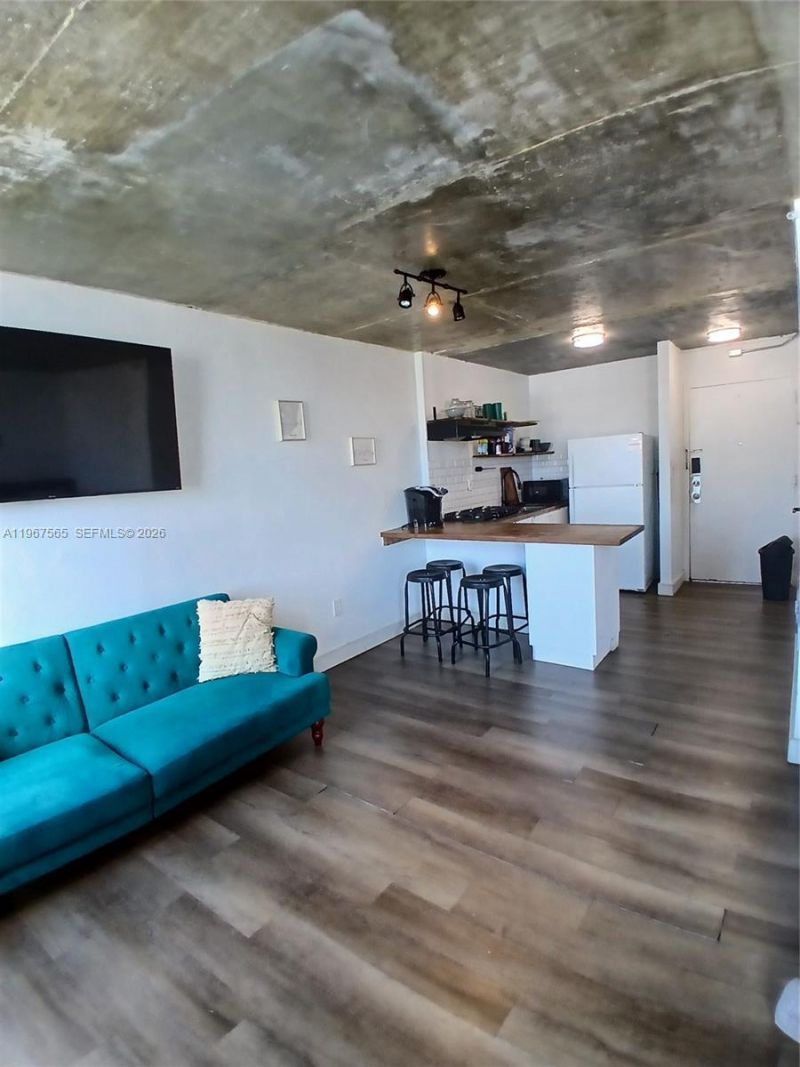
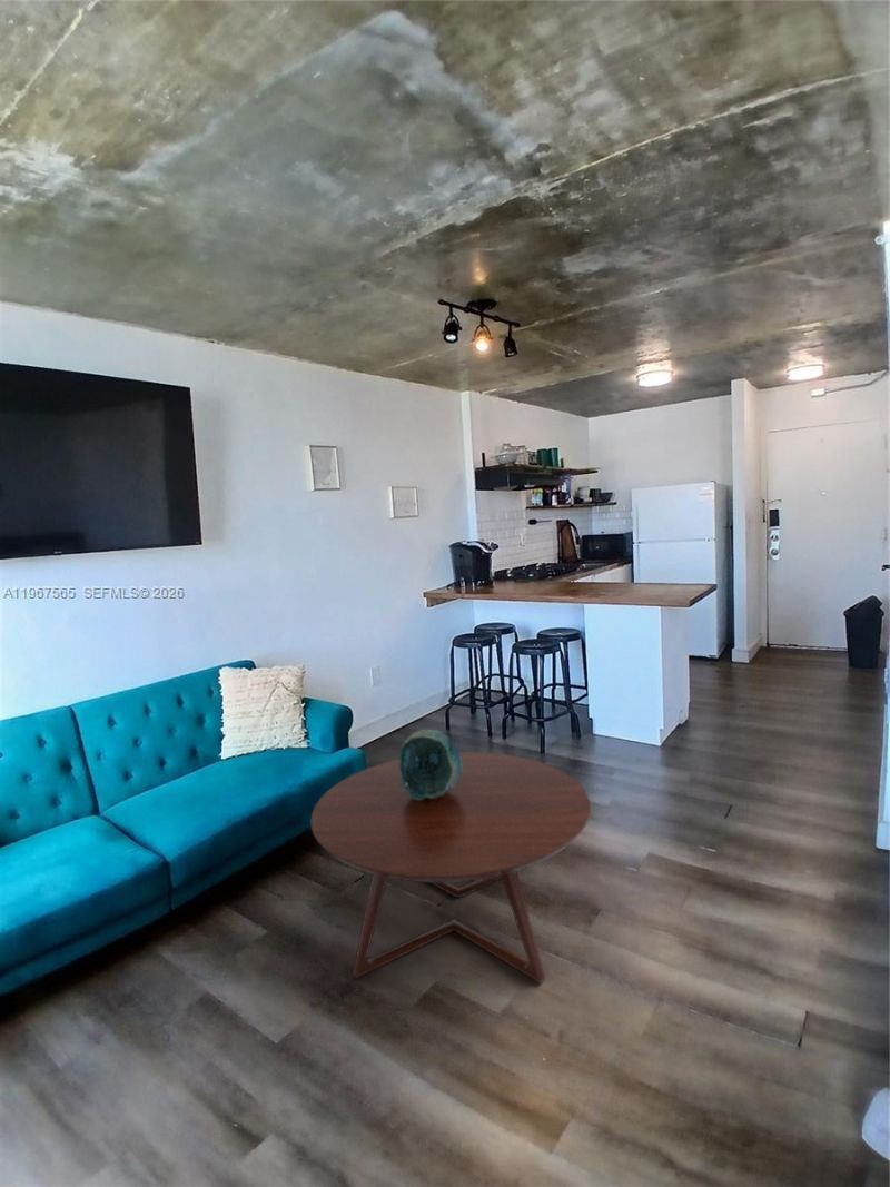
+ decorative bowl [398,728,462,800]
+ coffee table [310,751,592,985]
